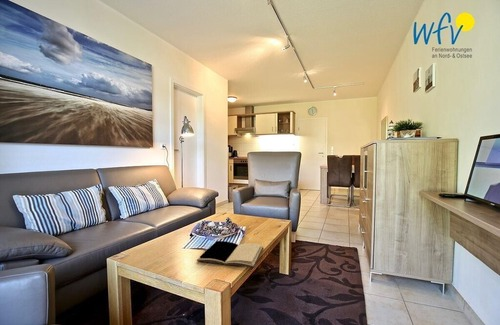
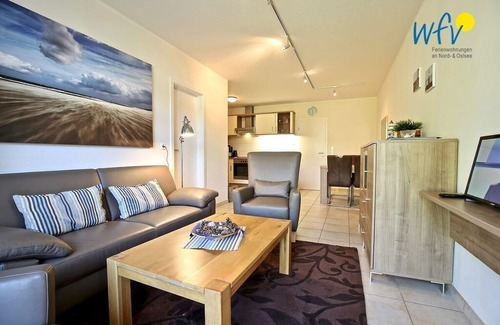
- book [196,240,265,268]
